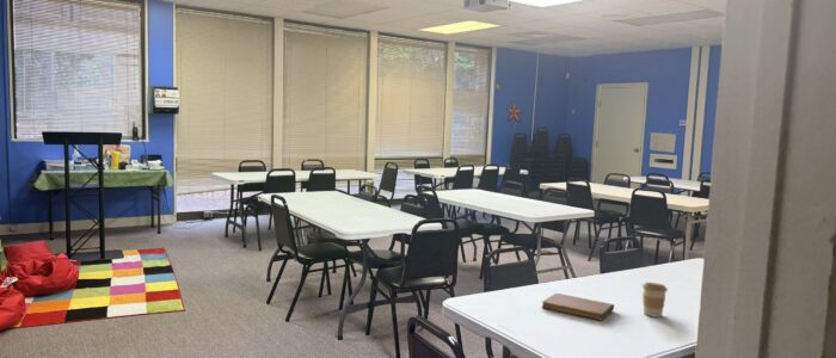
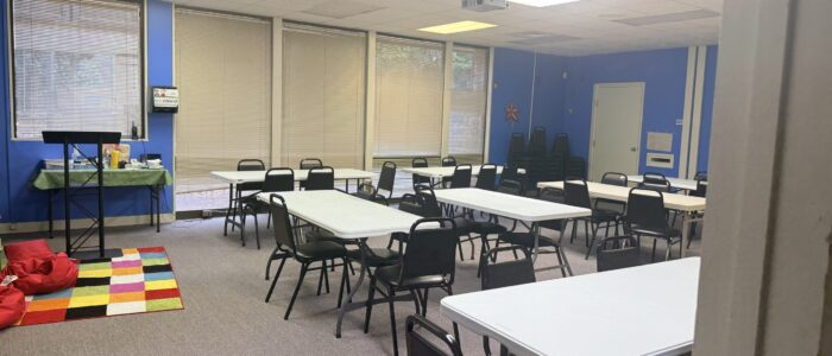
- notebook [541,292,615,321]
- coffee cup [641,282,669,319]
